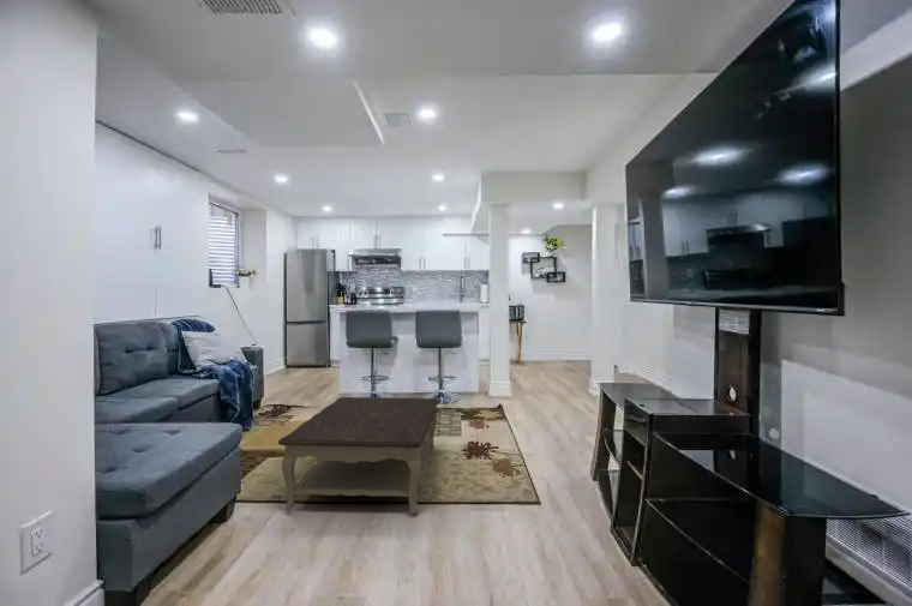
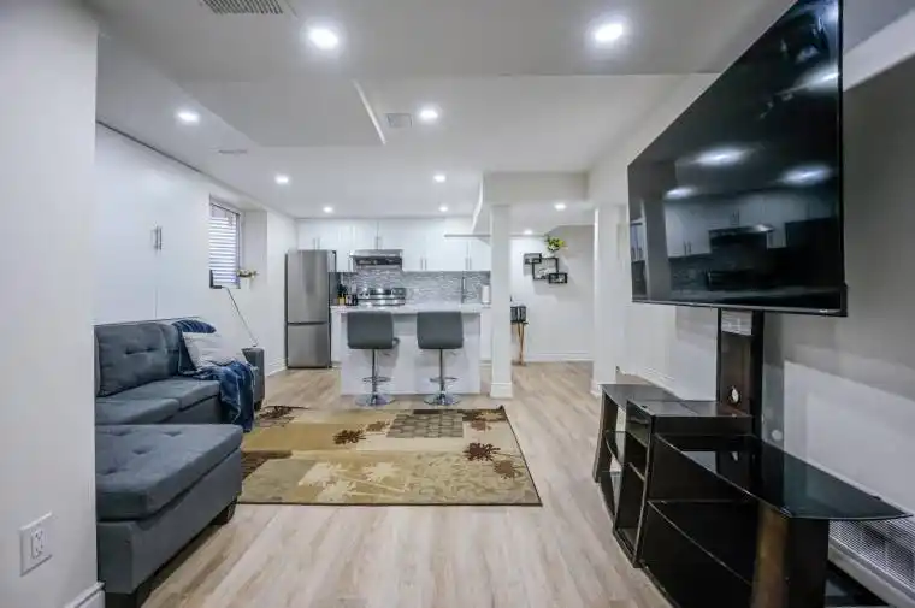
- coffee table [277,396,440,515]
